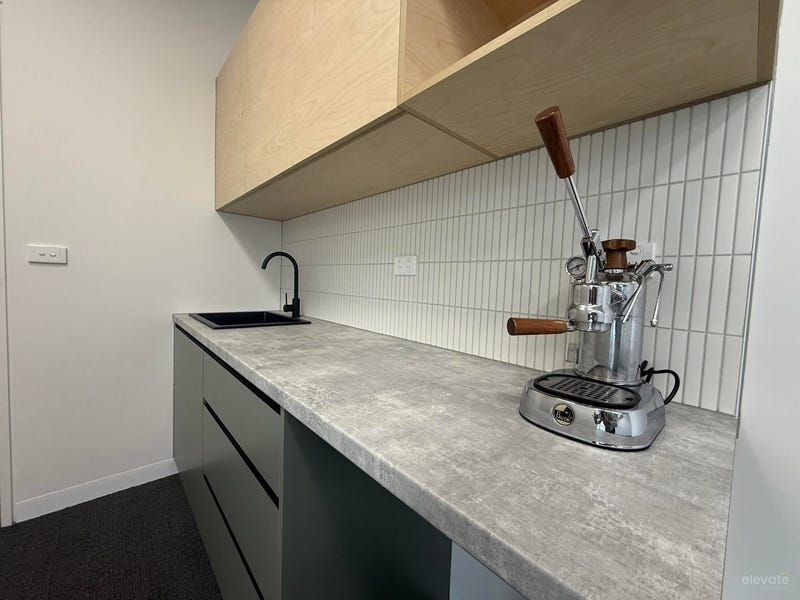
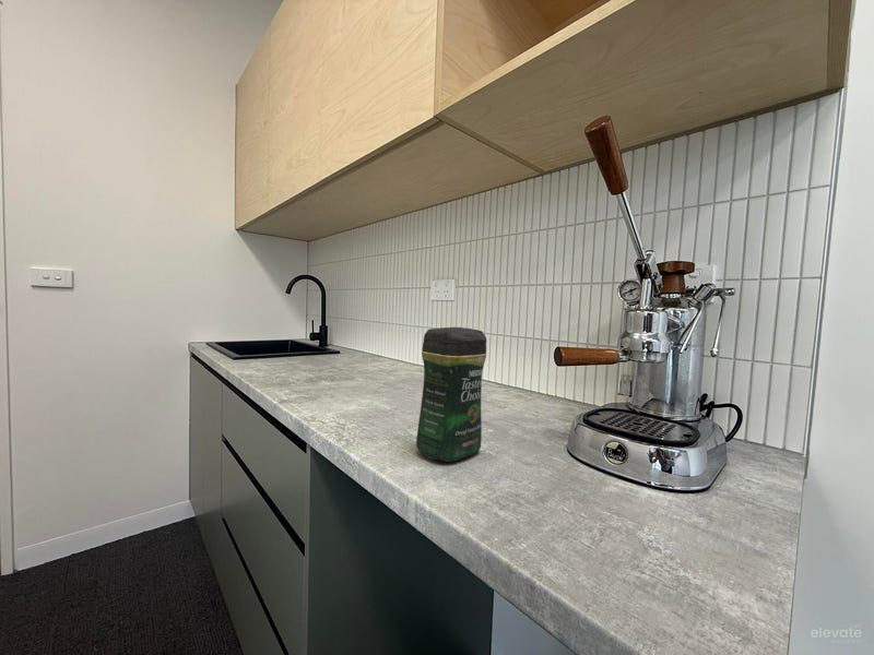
+ coffee jar [415,326,487,463]
